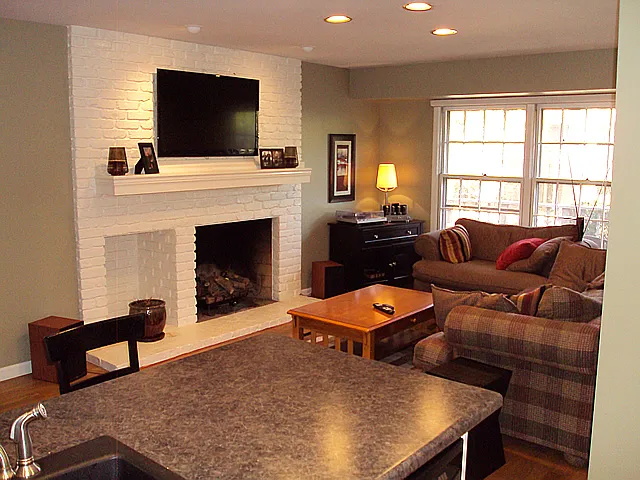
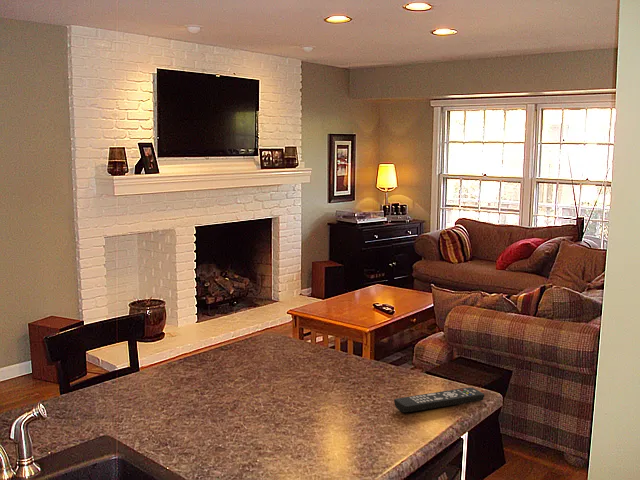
+ remote control [393,387,485,413]
